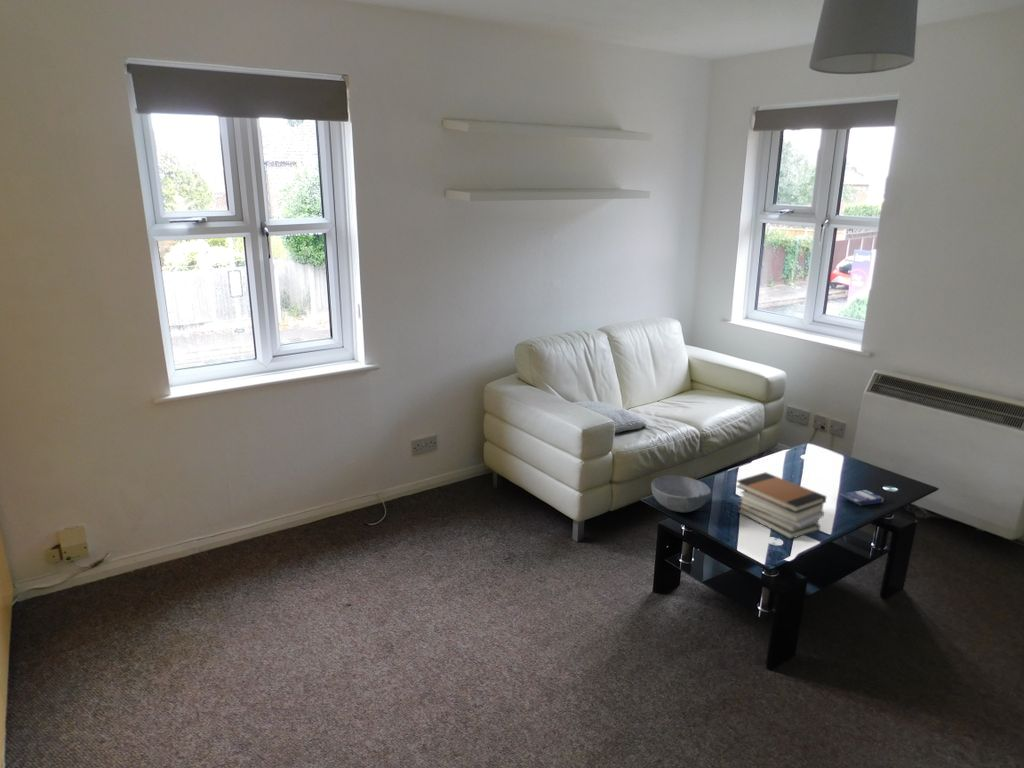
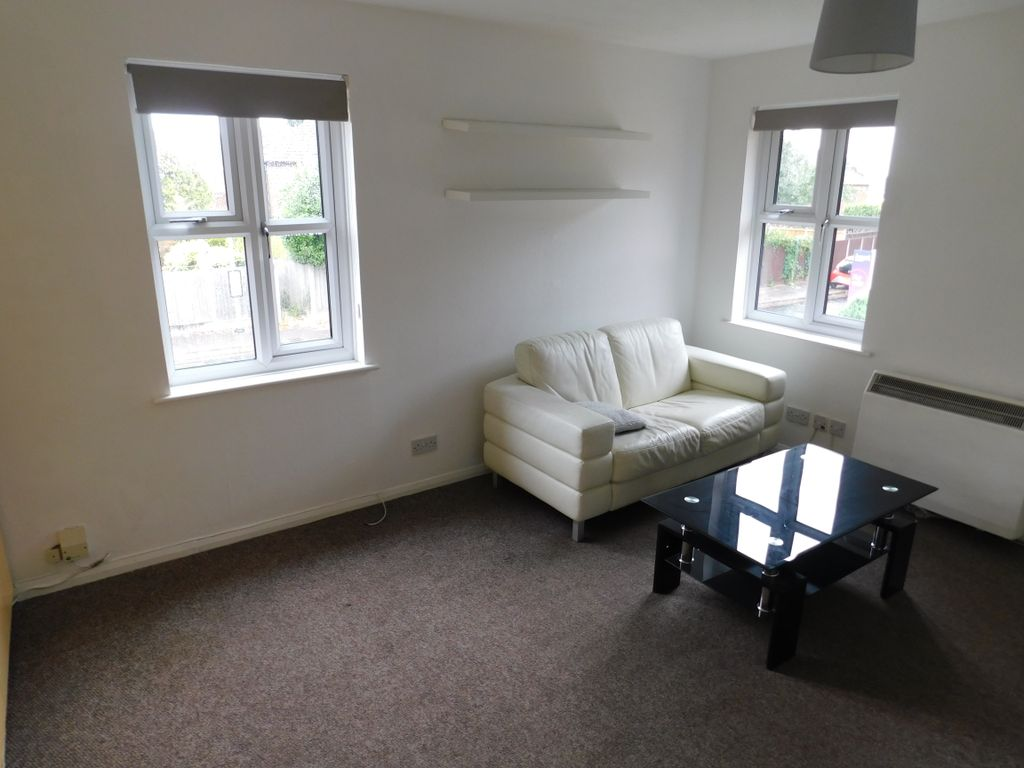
- small box [839,489,885,507]
- bowl [650,475,712,513]
- book stack [735,471,827,540]
